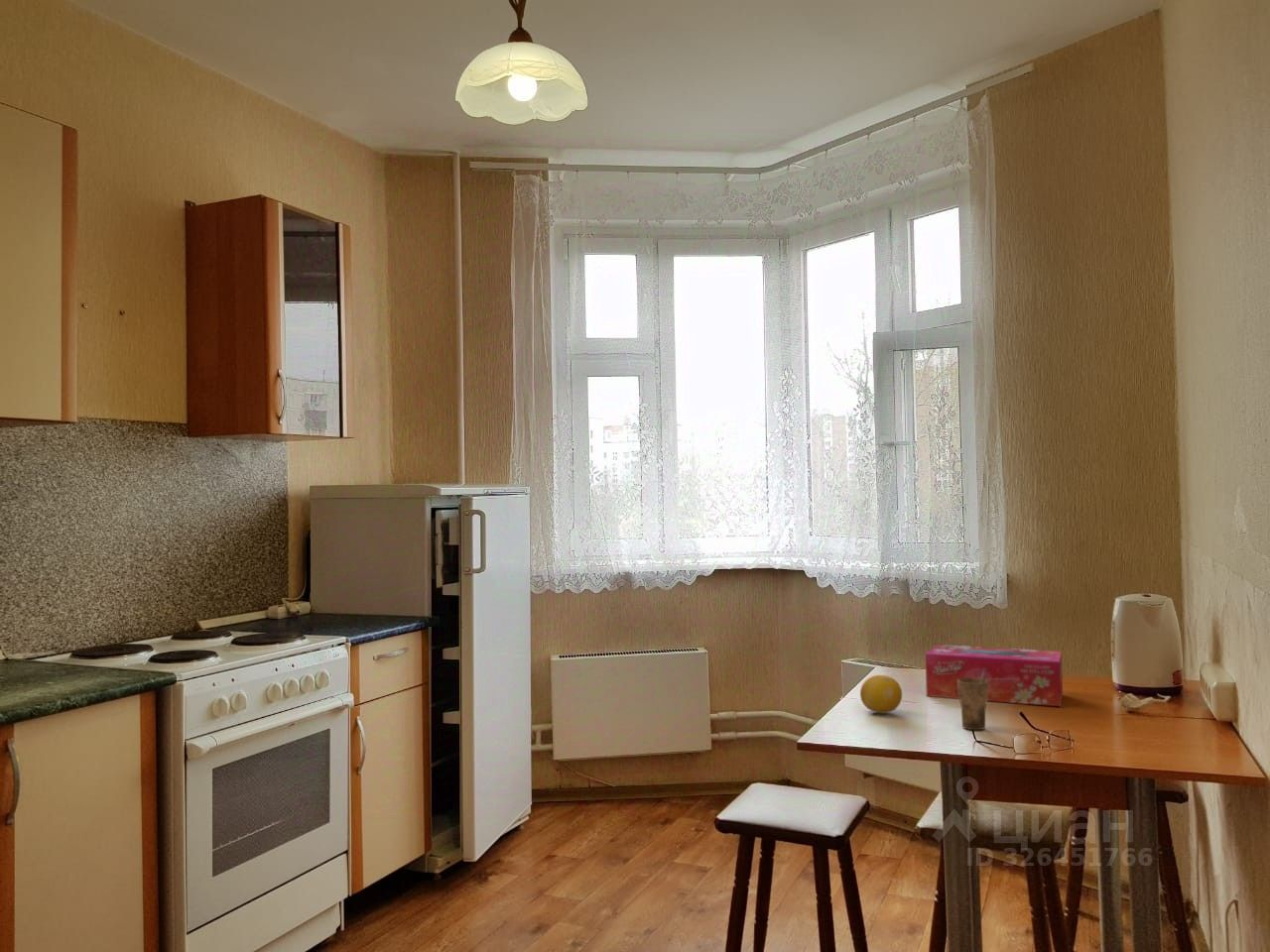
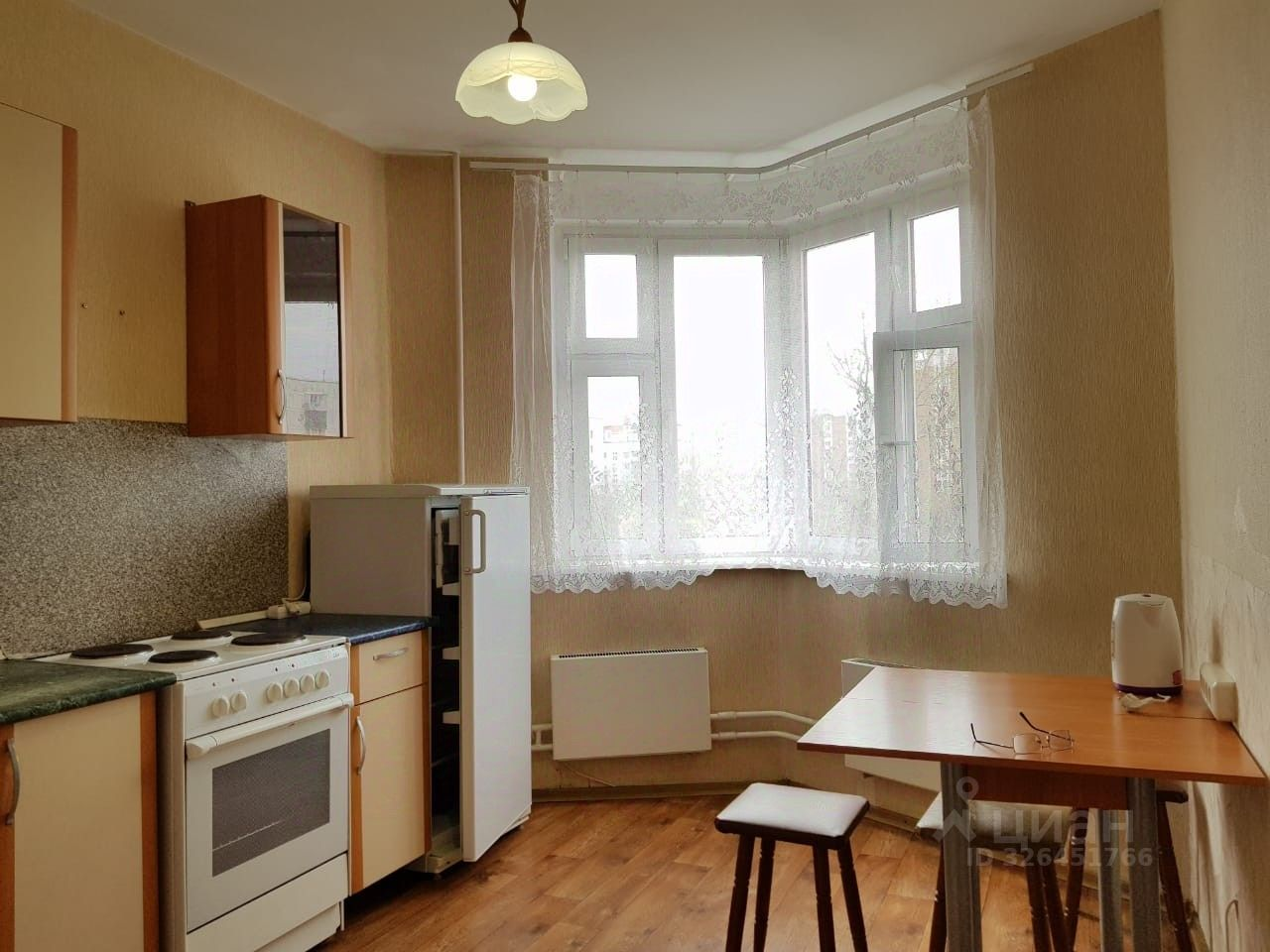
- tissue box [925,644,1064,707]
- fruit [859,674,903,714]
- cup [957,668,988,731]
